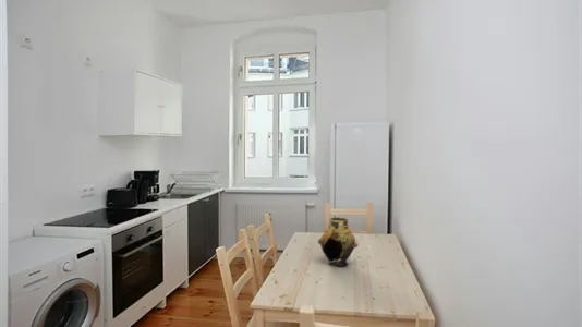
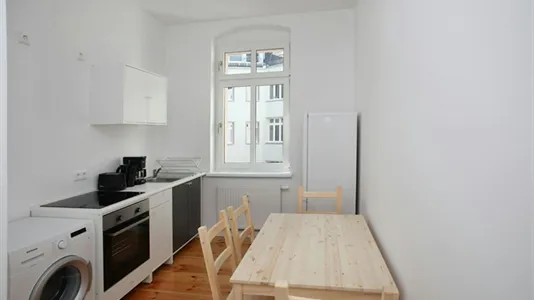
- vase [317,217,360,267]
